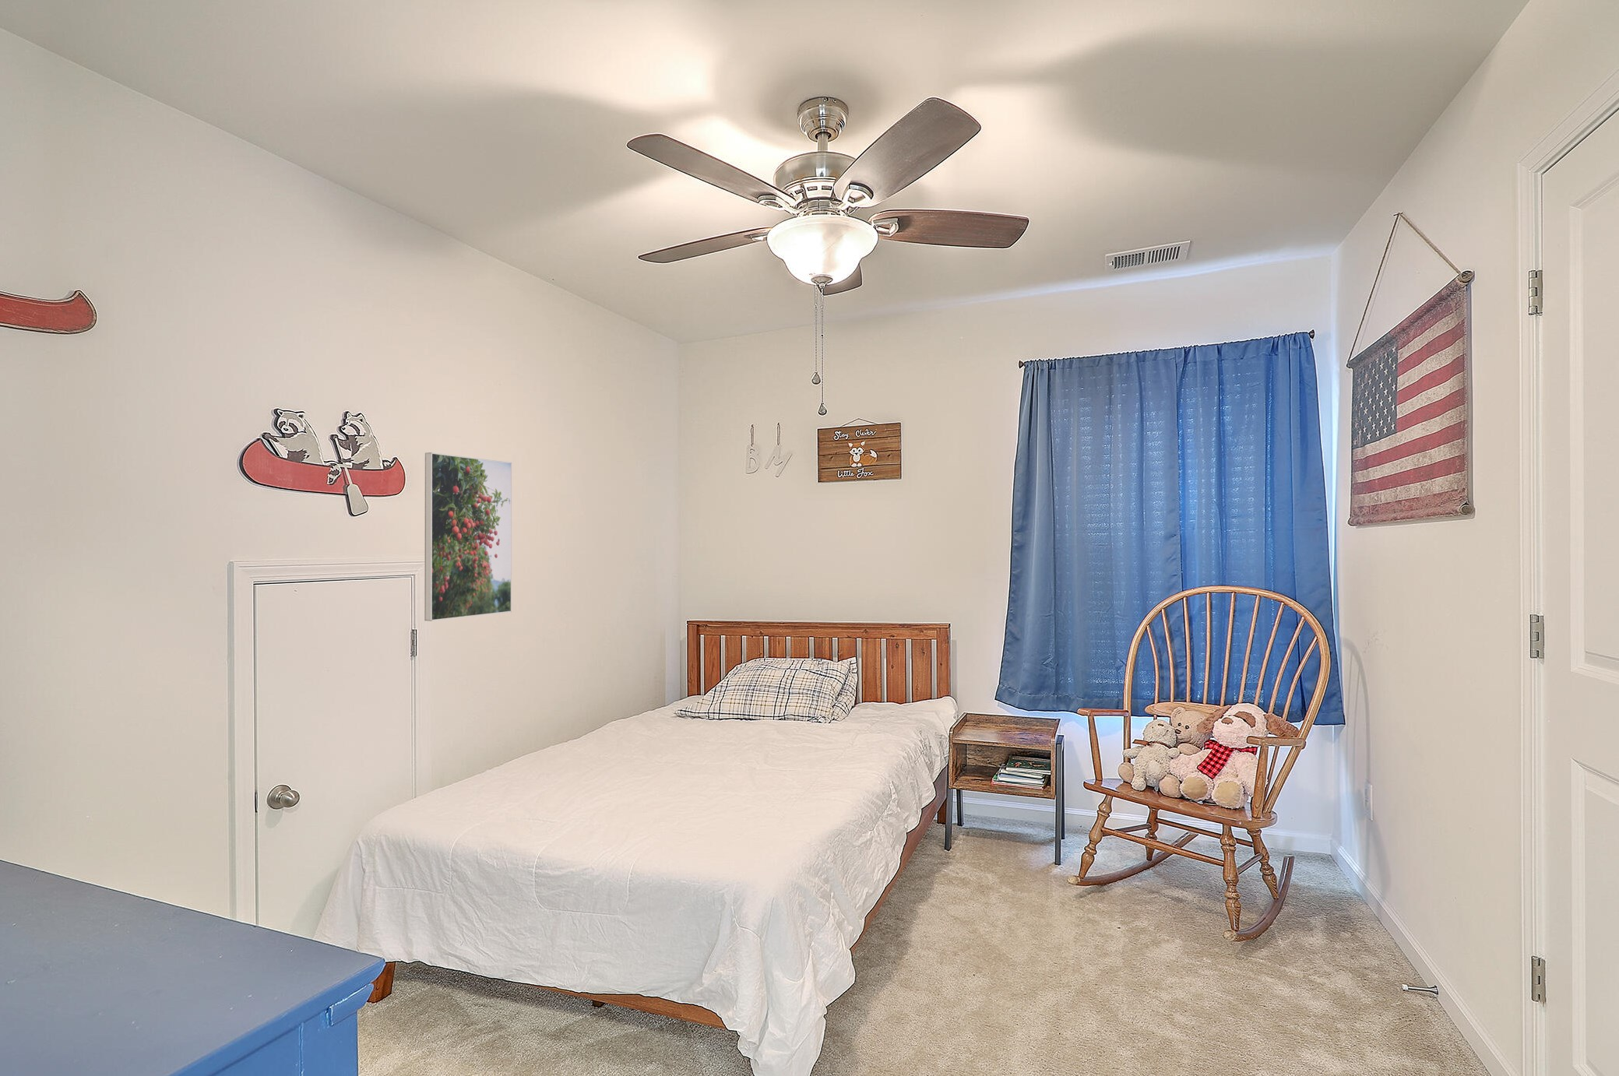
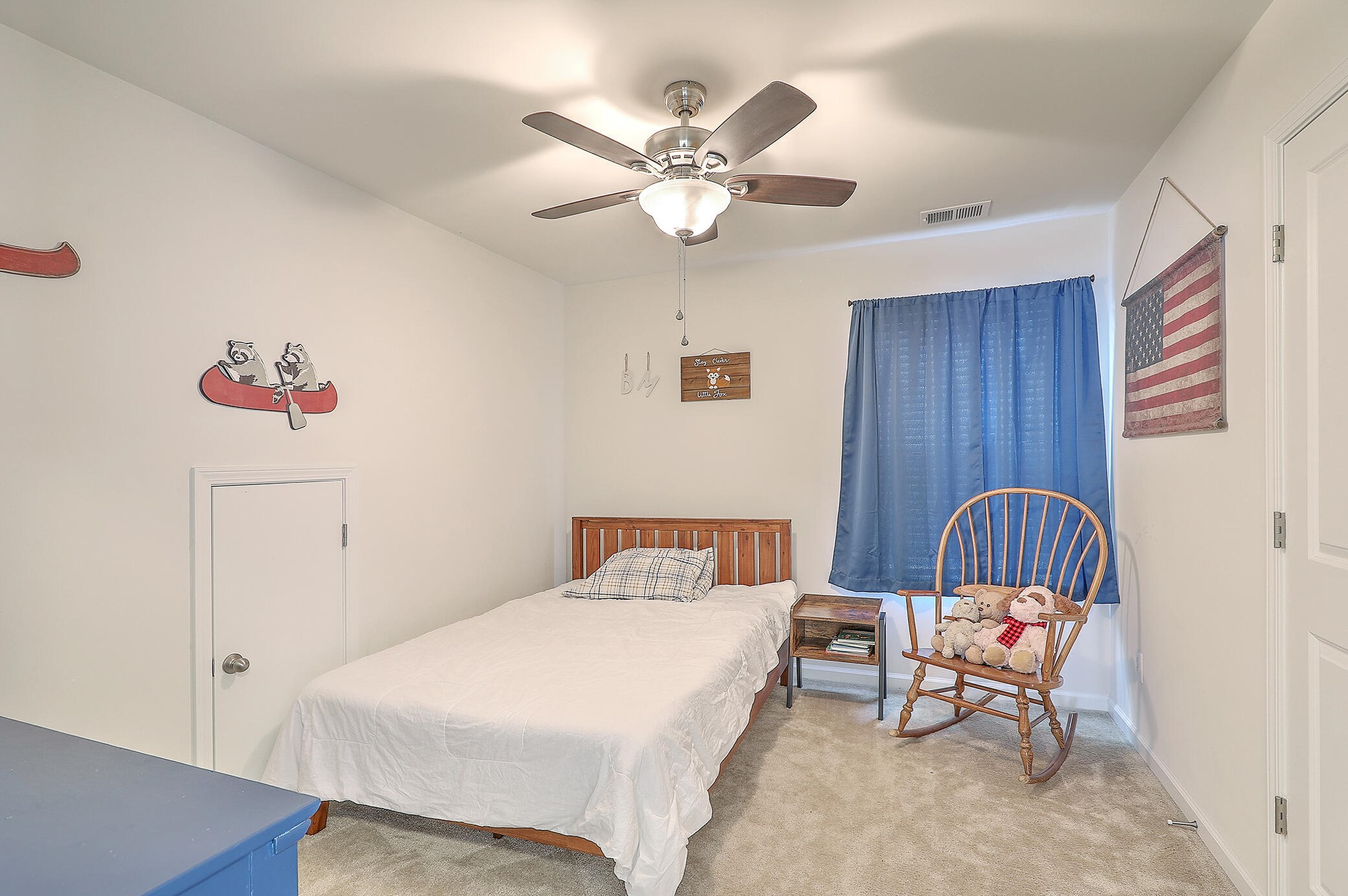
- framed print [424,452,513,622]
